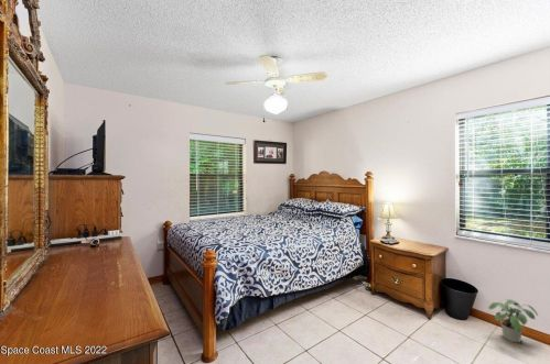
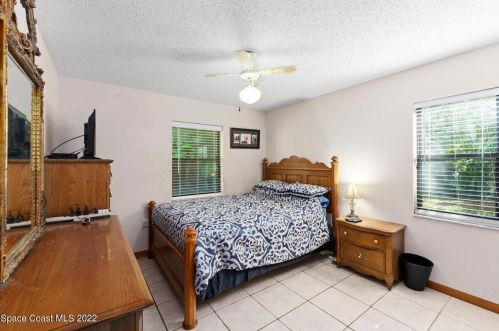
- potted plant [488,298,539,343]
